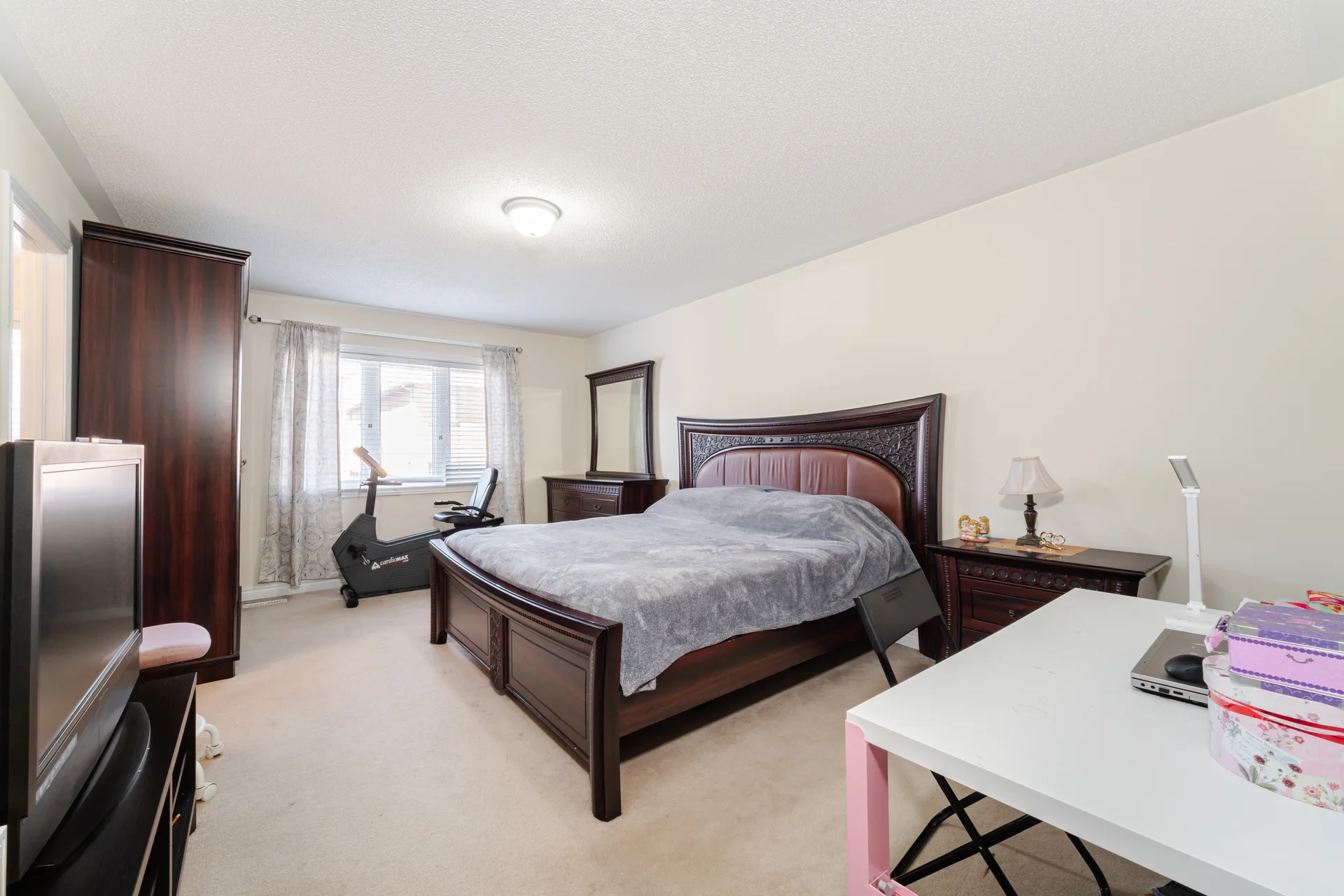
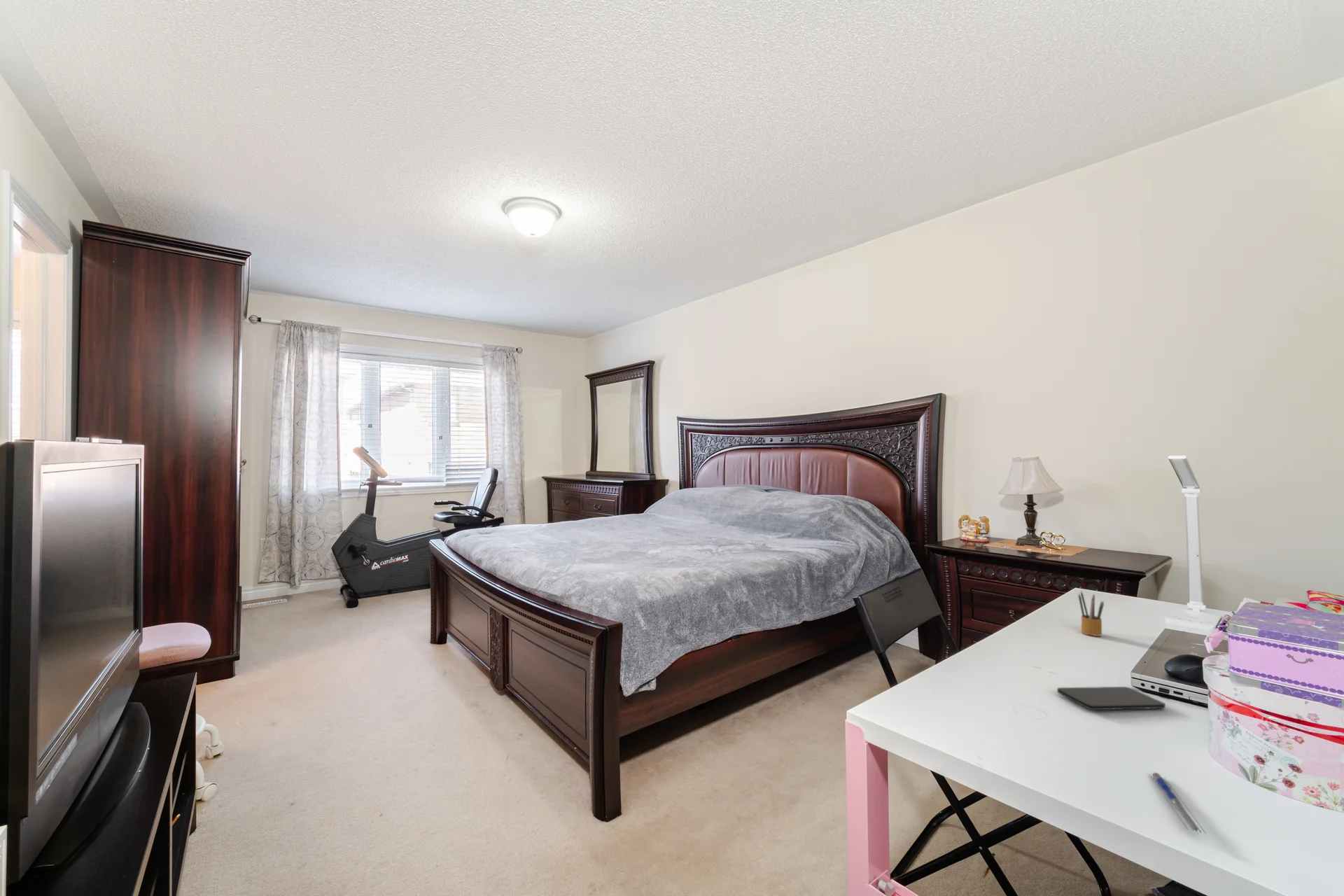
+ pen [1148,772,1208,835]
+ pencil box [1077,590,1105,637]
+ smartphone [1056,686,1166,710]
